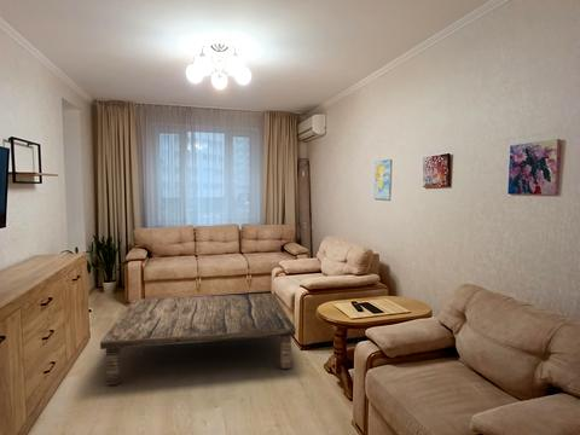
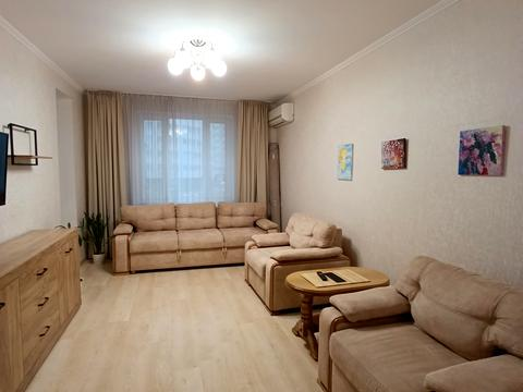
- coffee table [99,292,297,387]
